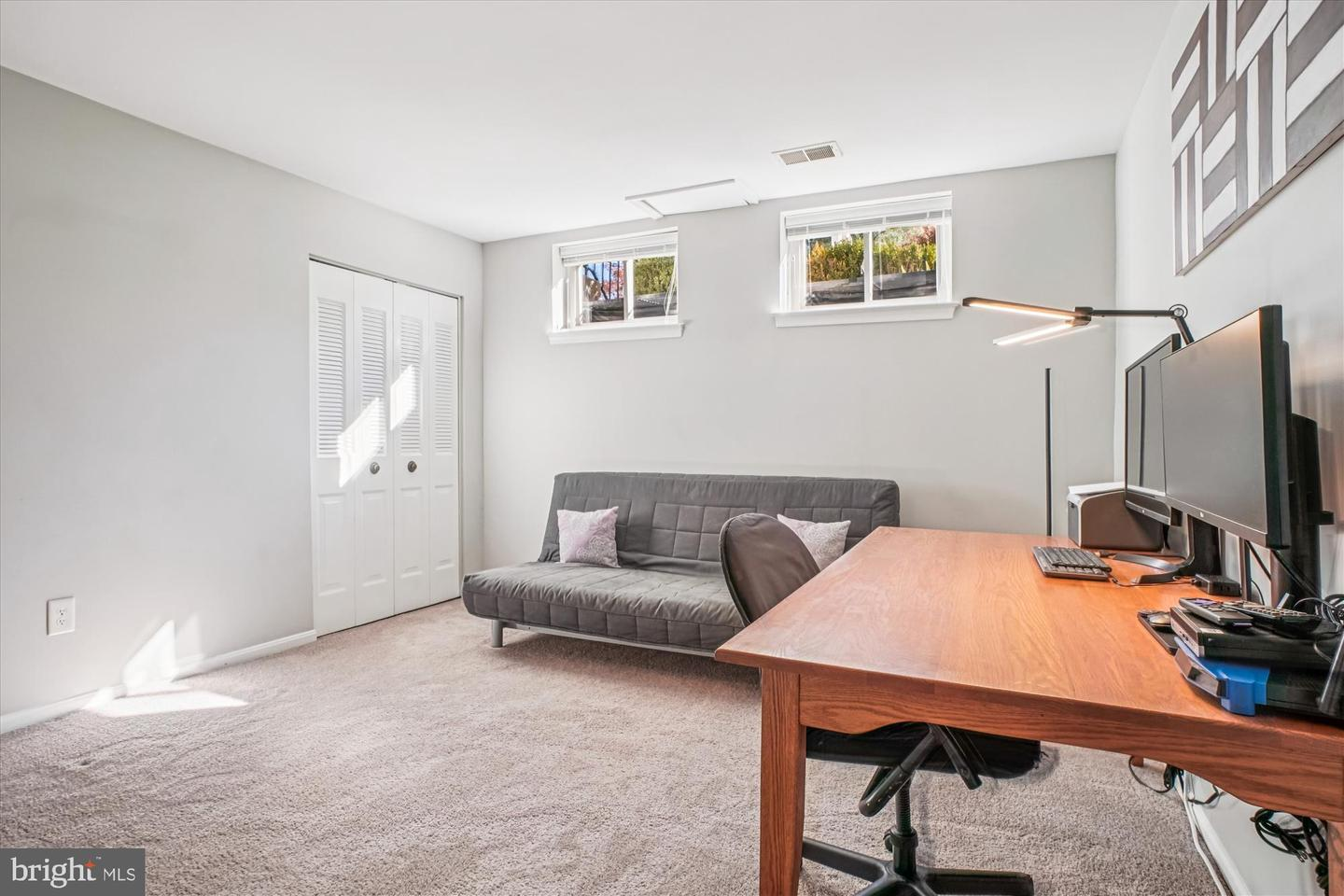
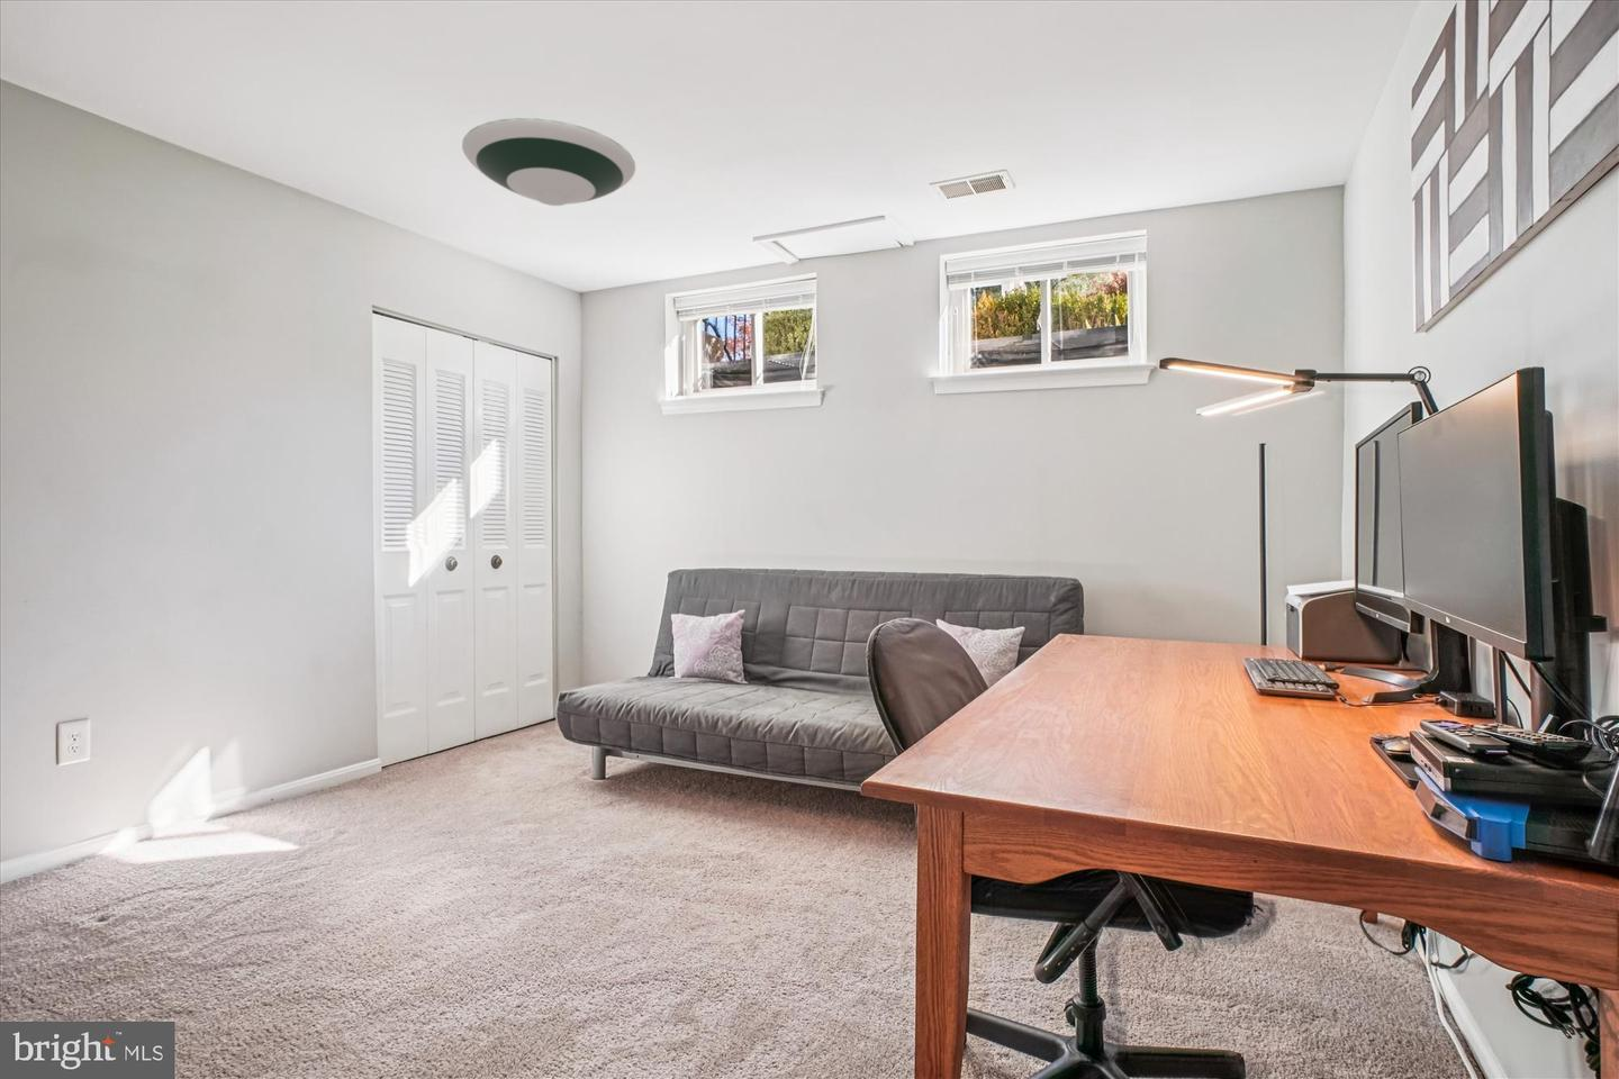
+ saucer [461,117,636,207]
